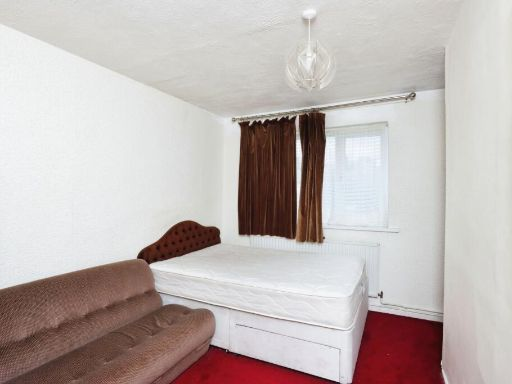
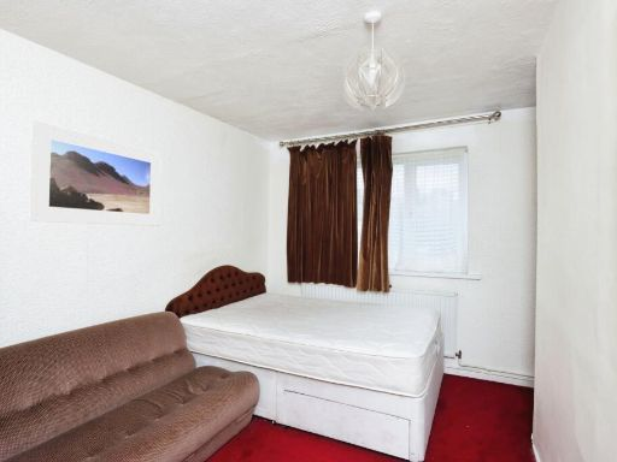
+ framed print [28,119,163,227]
